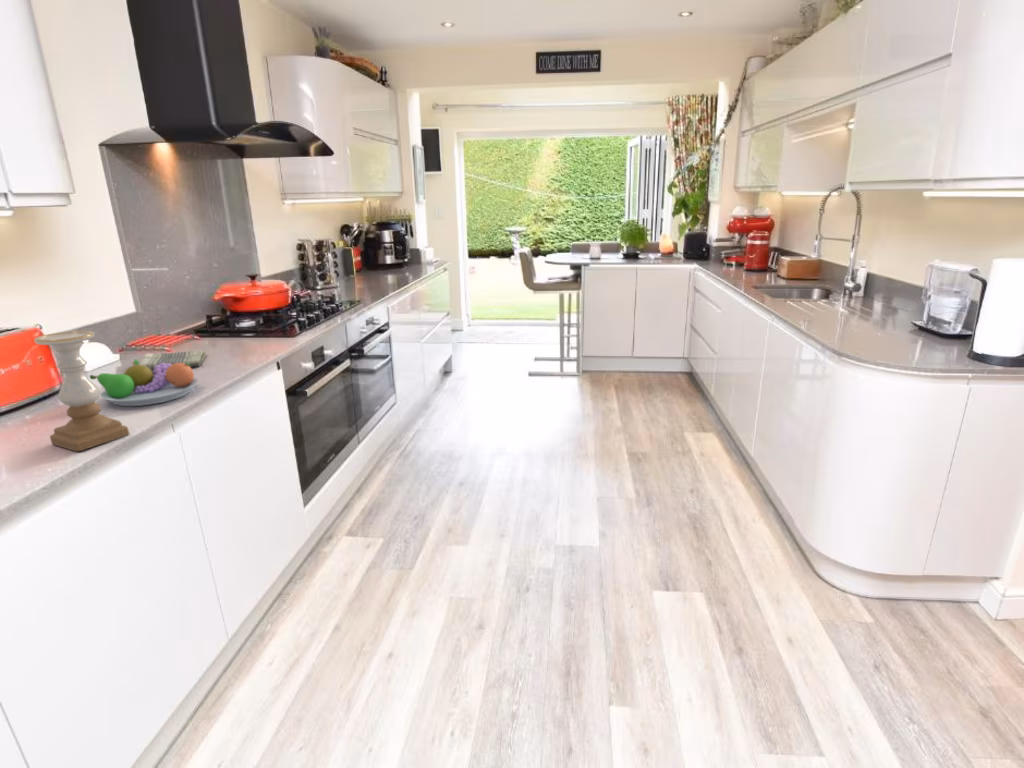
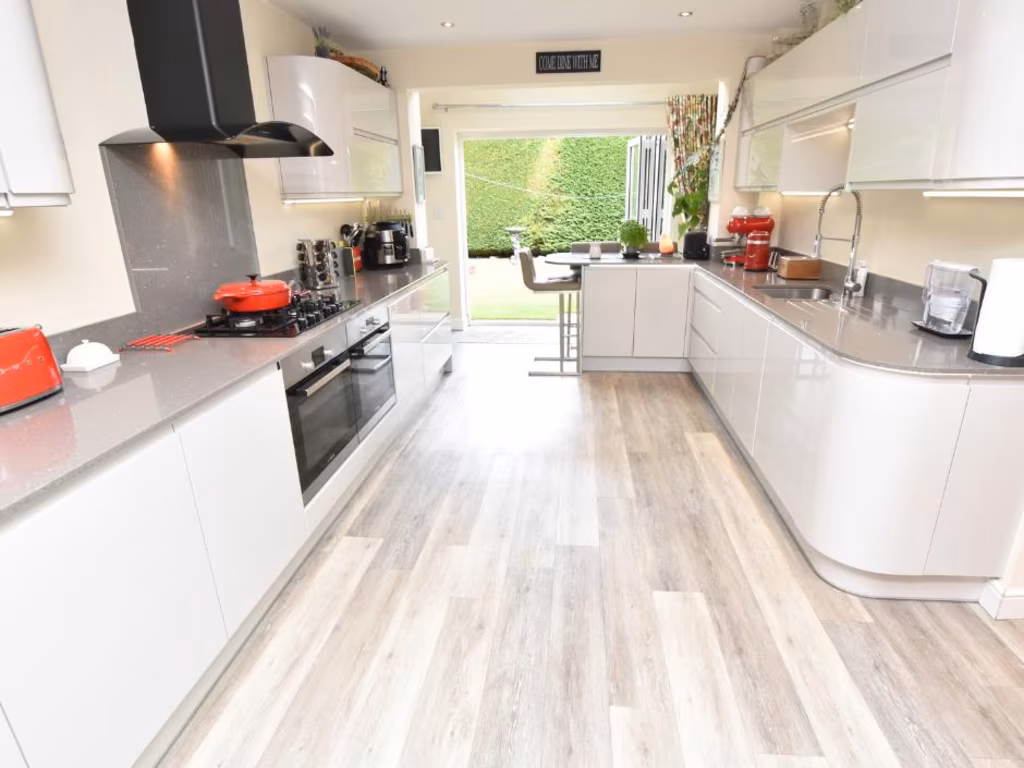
- dish towel [139,350,207,371]
- candle holder [33,330,130,452]
- fruit bowl [89,358,199,407]
